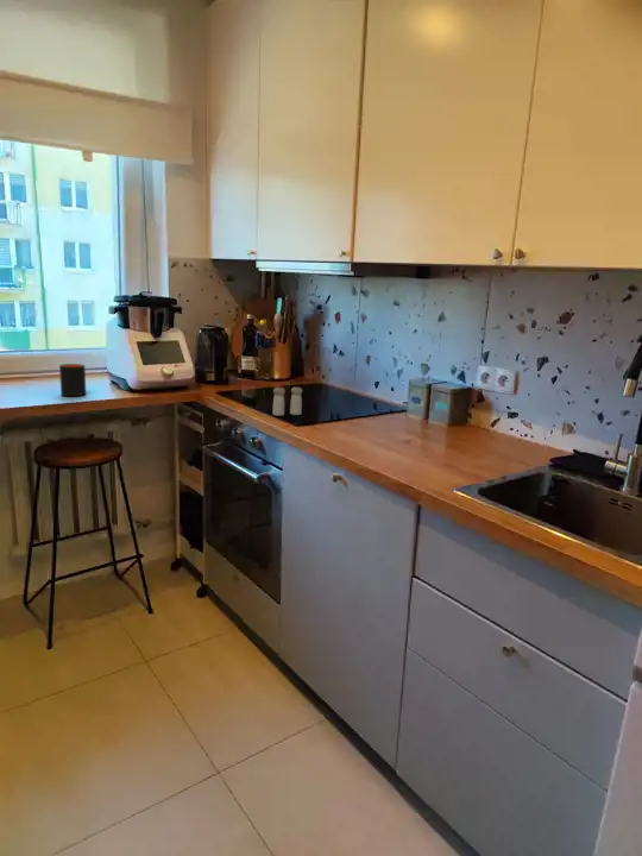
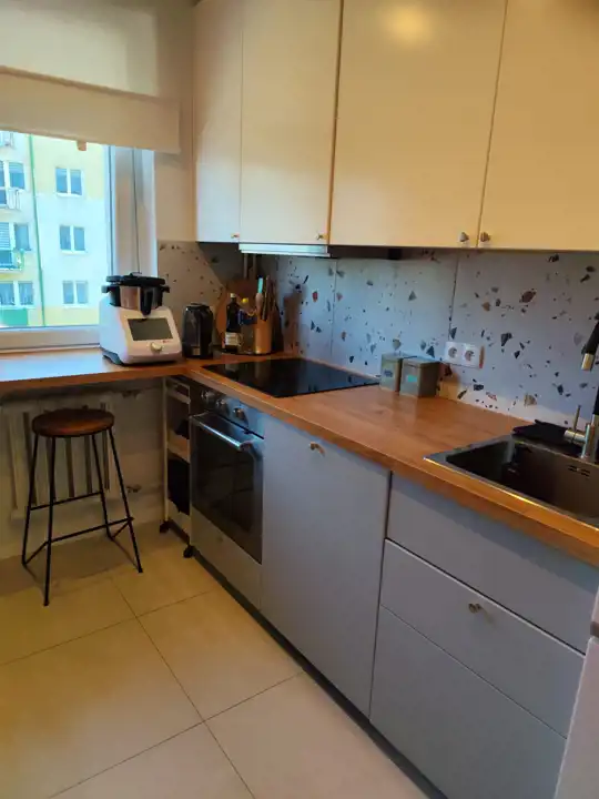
- mug [58,363,87,397]
- salt and pepper shaker [271,386,303,416]
